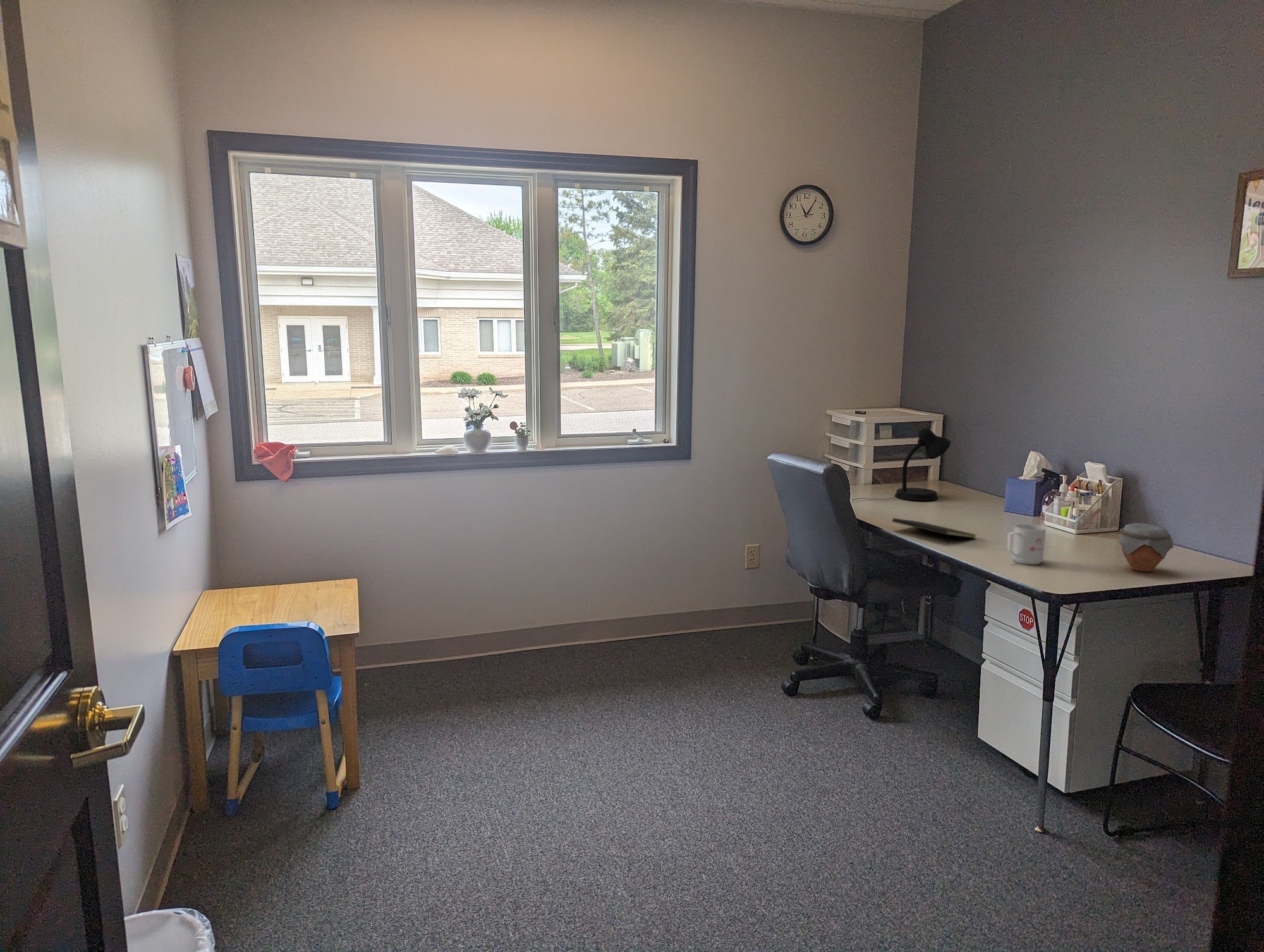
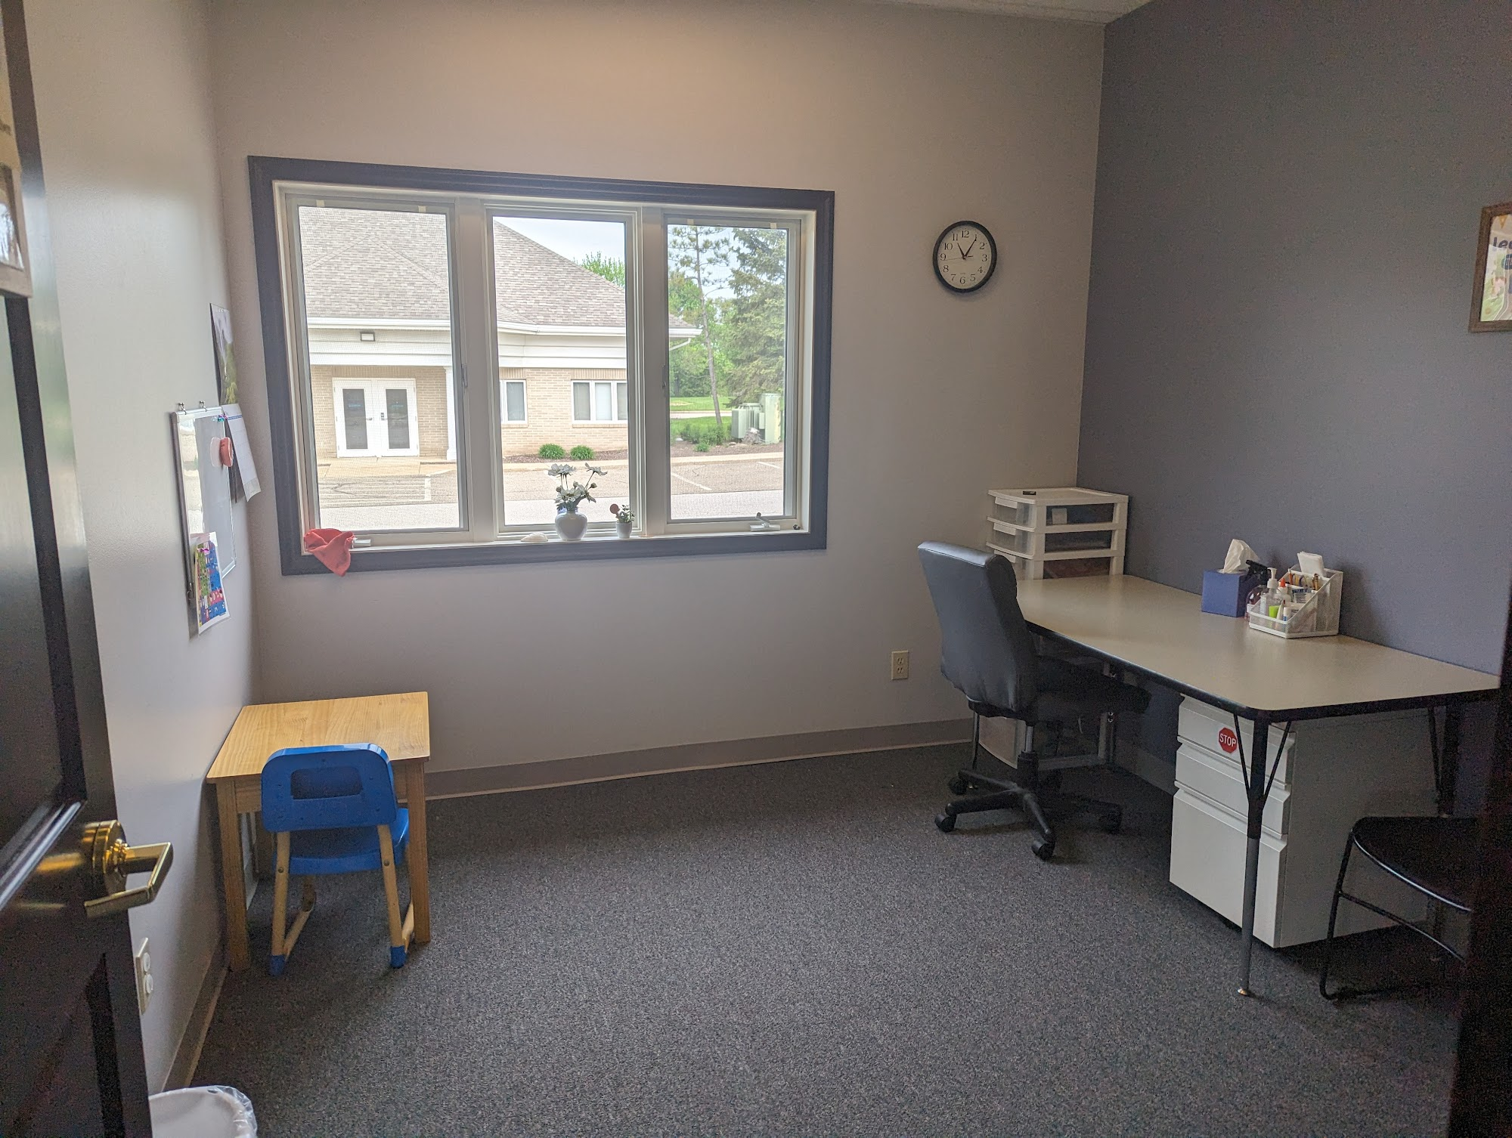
- notepad [892,518,977,545]
- mug [1007,523,1047,565]
- desk lamp [851,427,951,502]
- jar [1116,523,1174,573]
